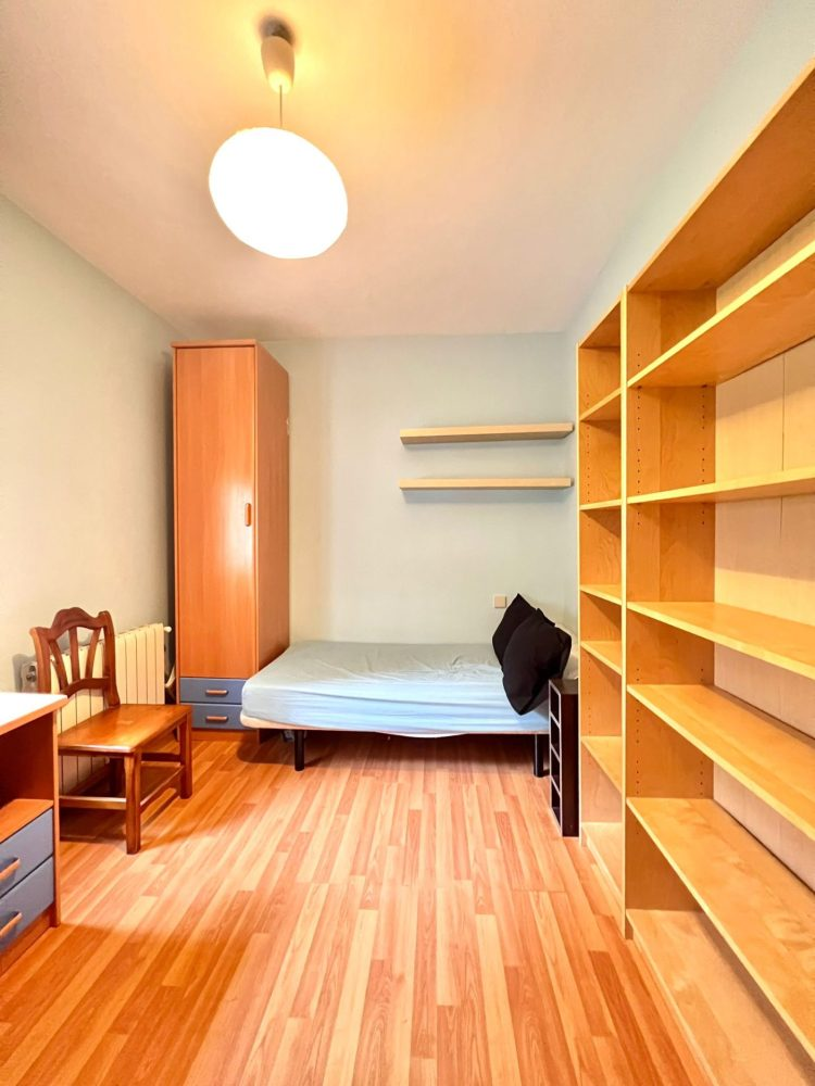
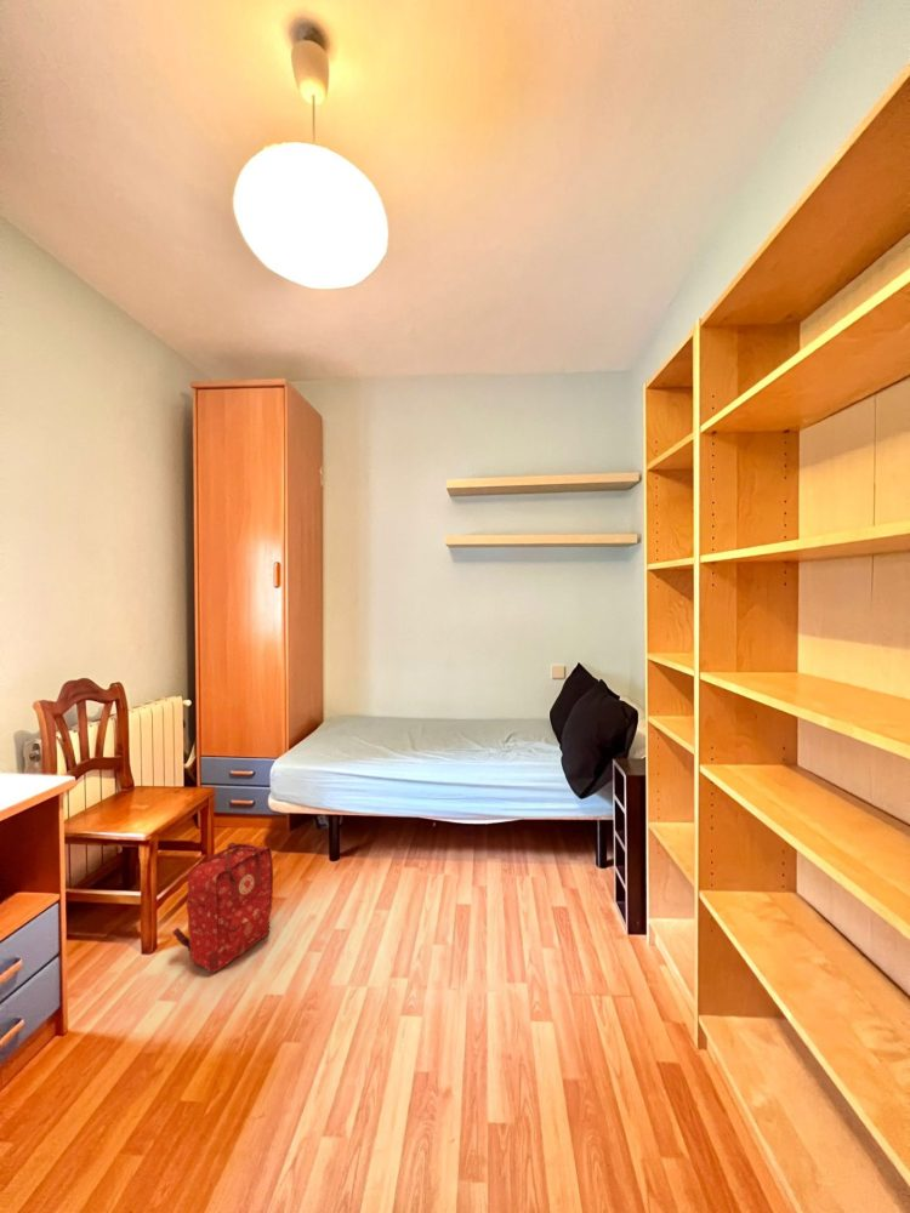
+ backpack [171,842,274,973]
